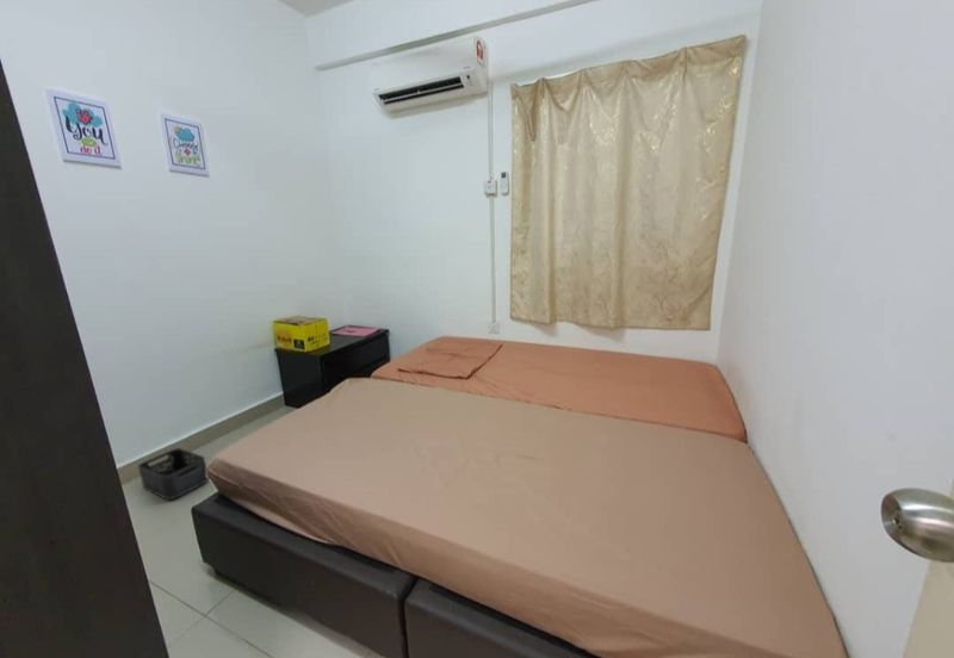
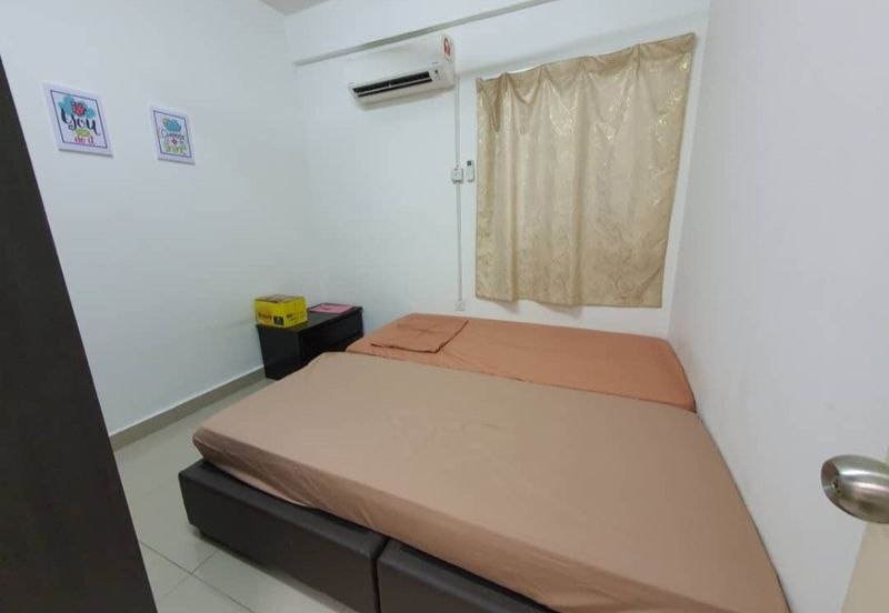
- storage bin [137,447,210,501]
